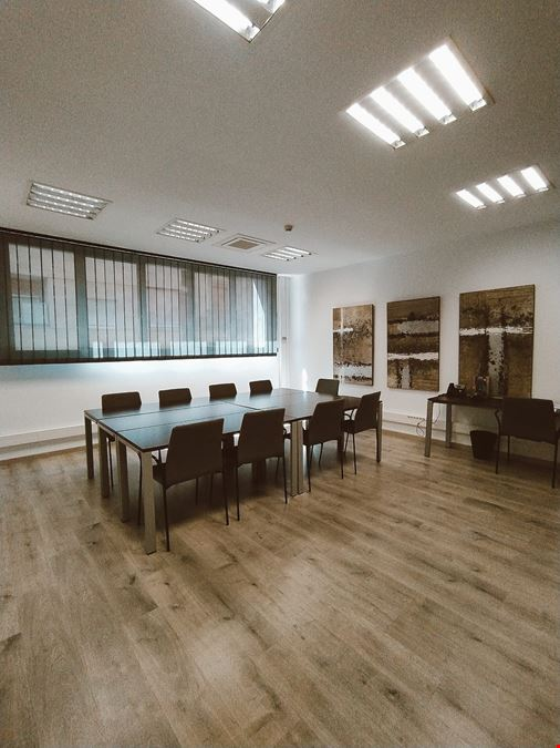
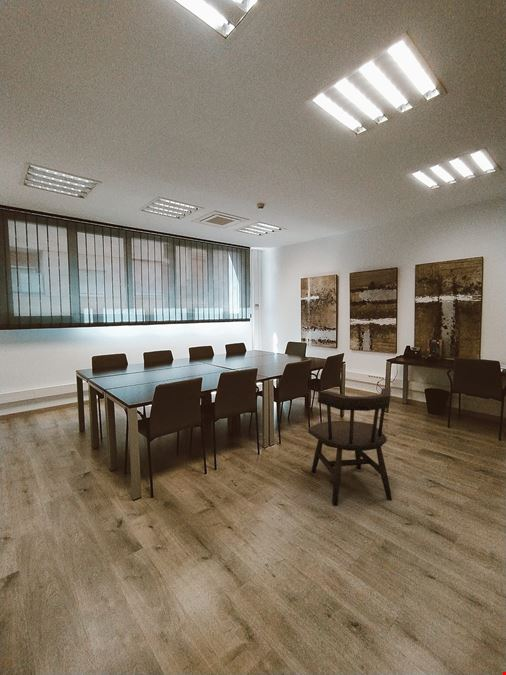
+ dining chair [308,387,393,506]
